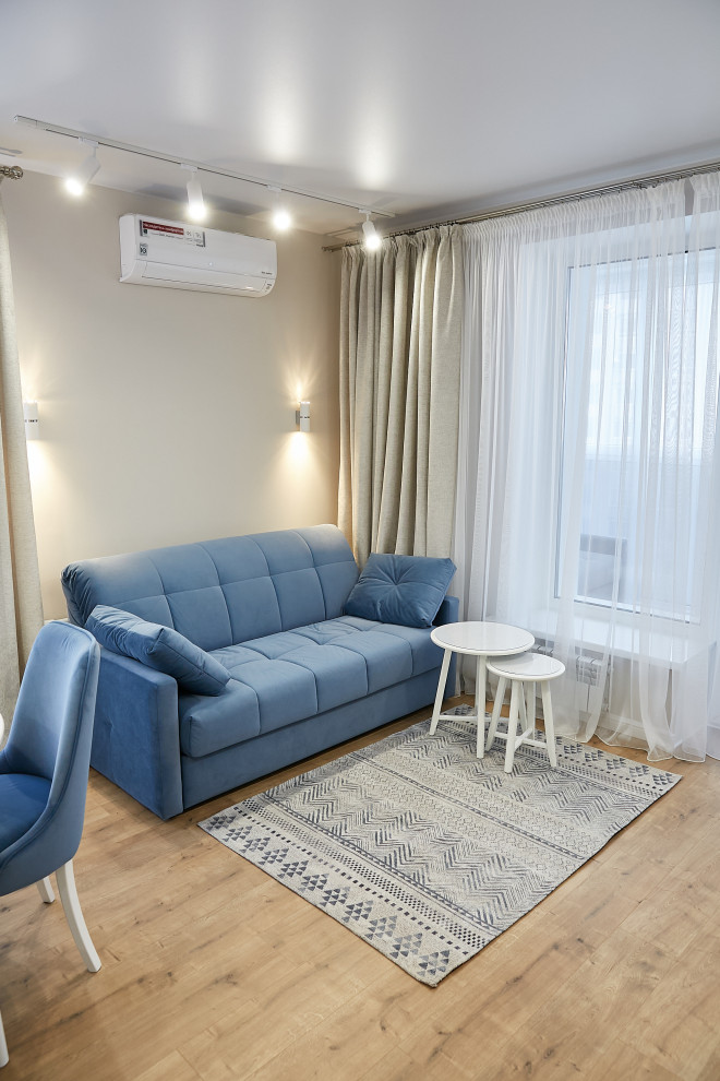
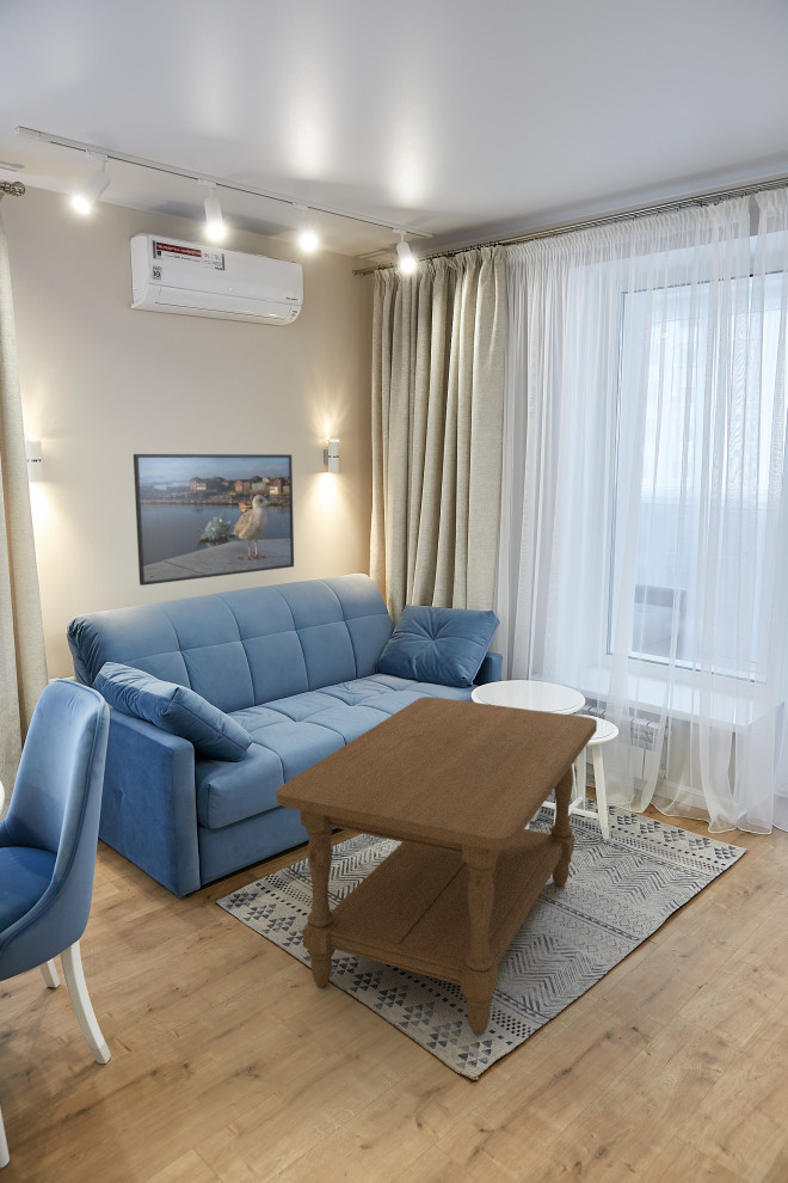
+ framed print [133,453,295,587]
+ coffee table [275,695,598,1037]
